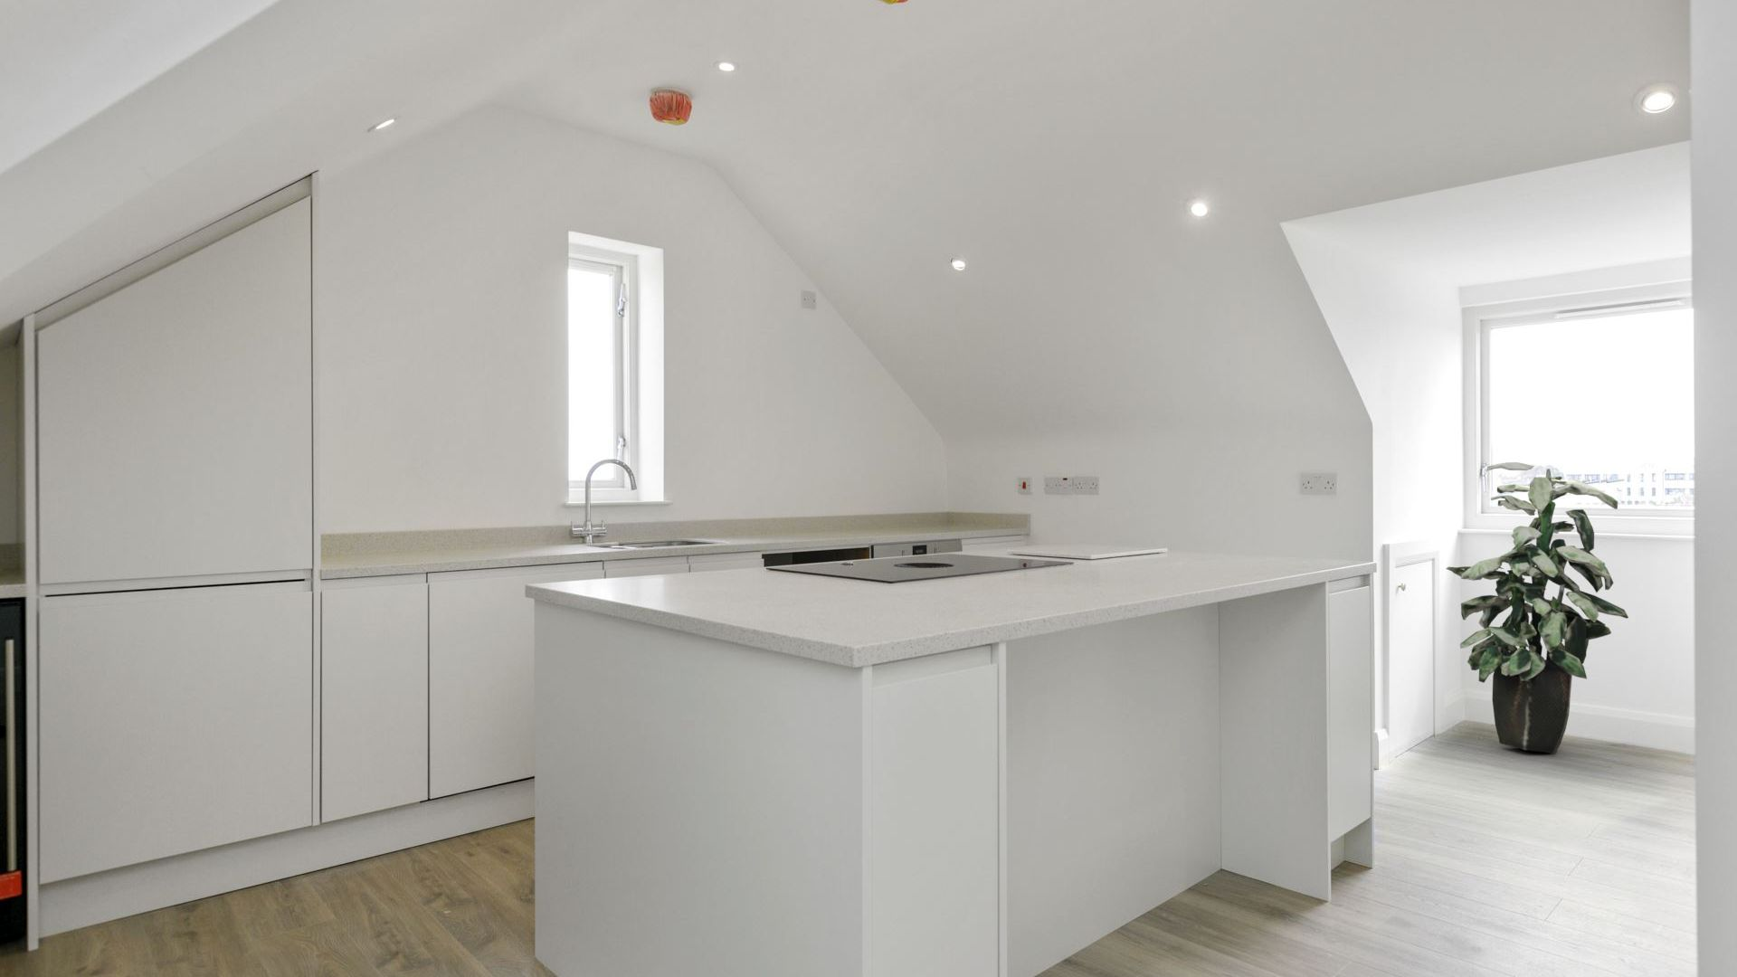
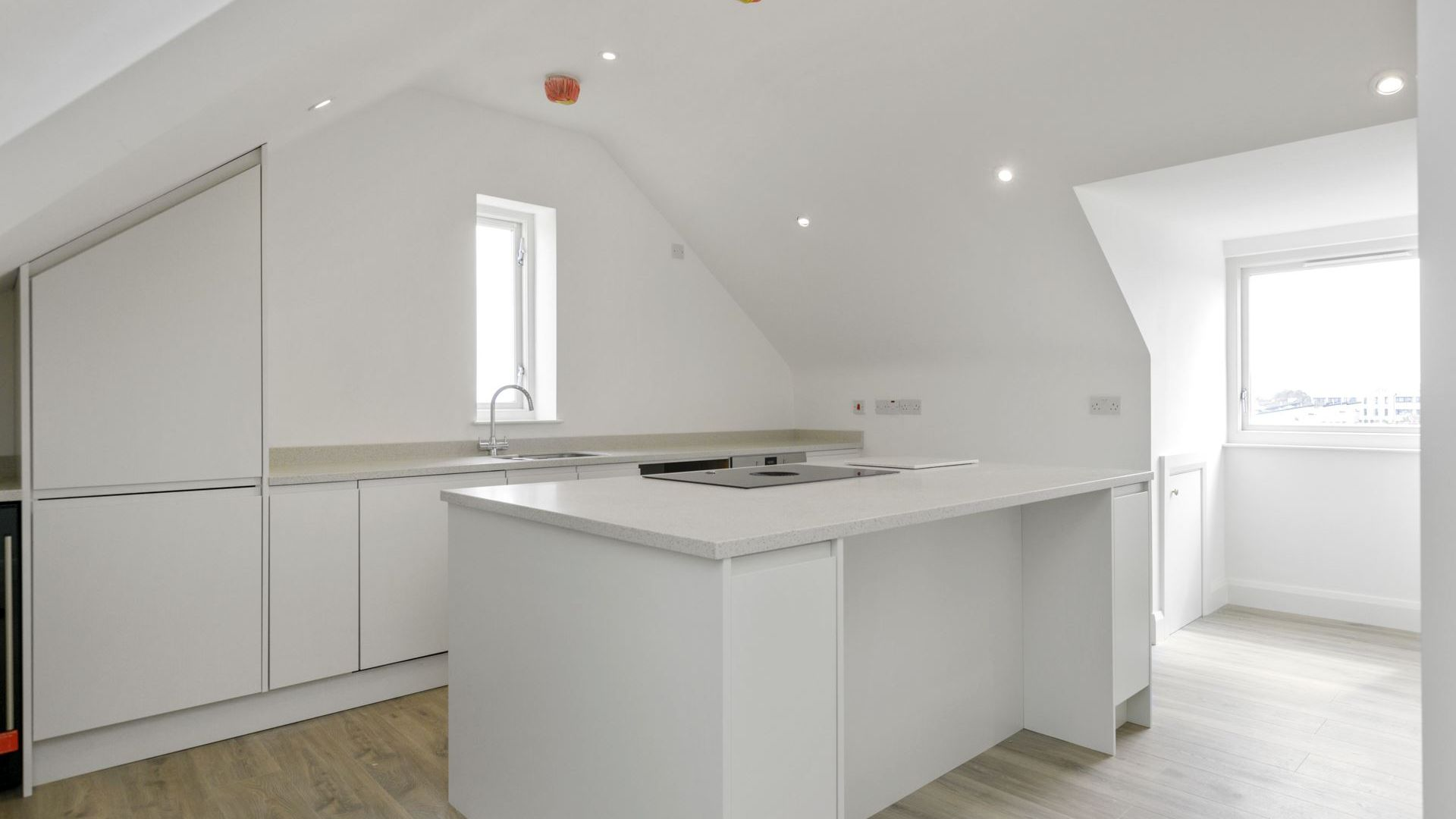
- indoor plant [1446,462,1630,754]
